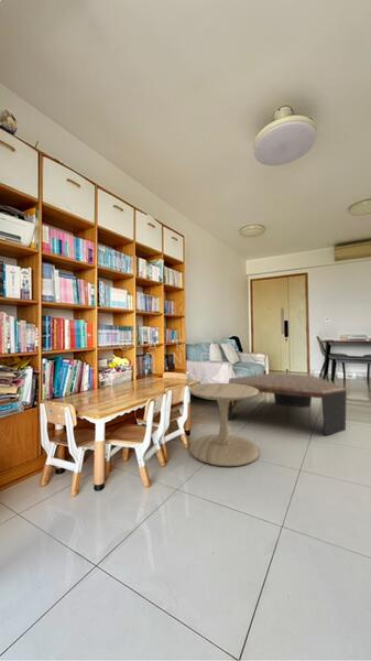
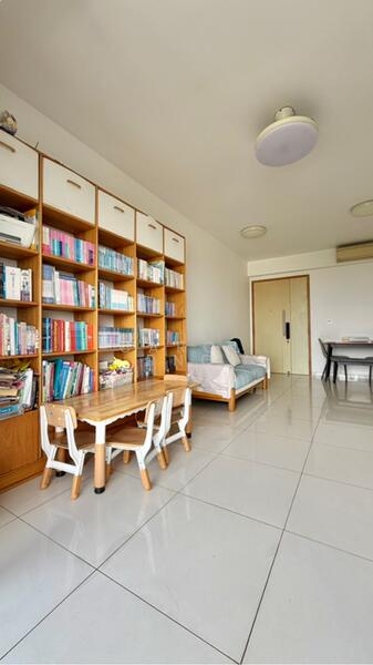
- side table [188,382,261,467]
- coffee table [227,372,347,436]
